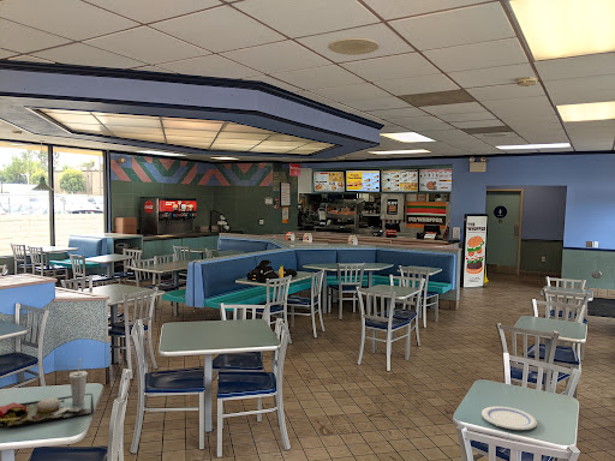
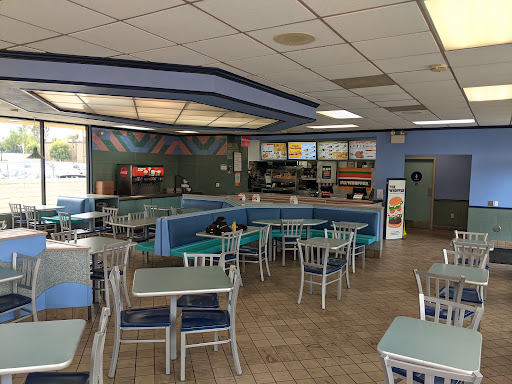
- plate [480,406,538,431]
- food tray [0,358,95,430]
